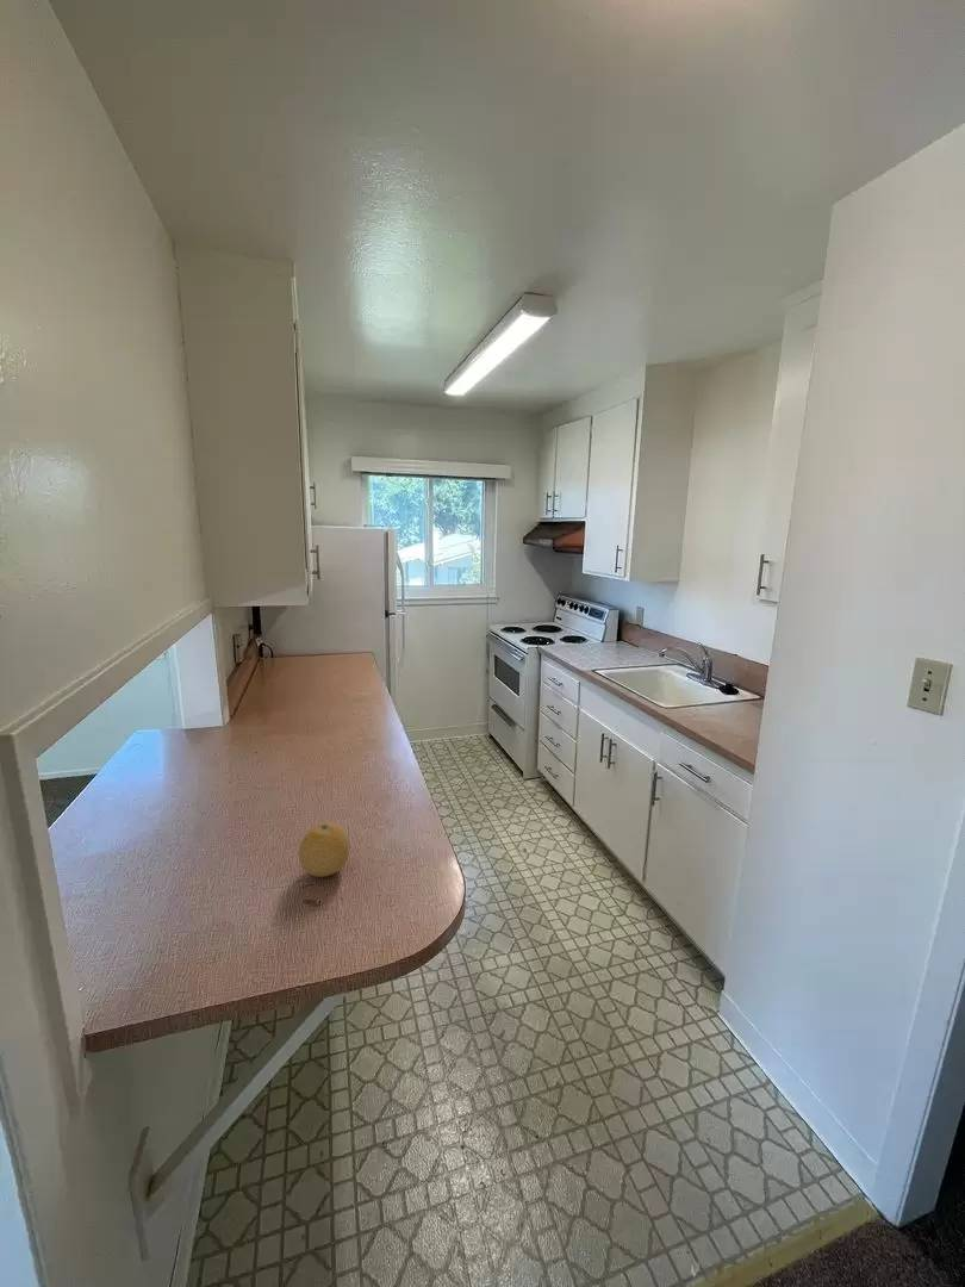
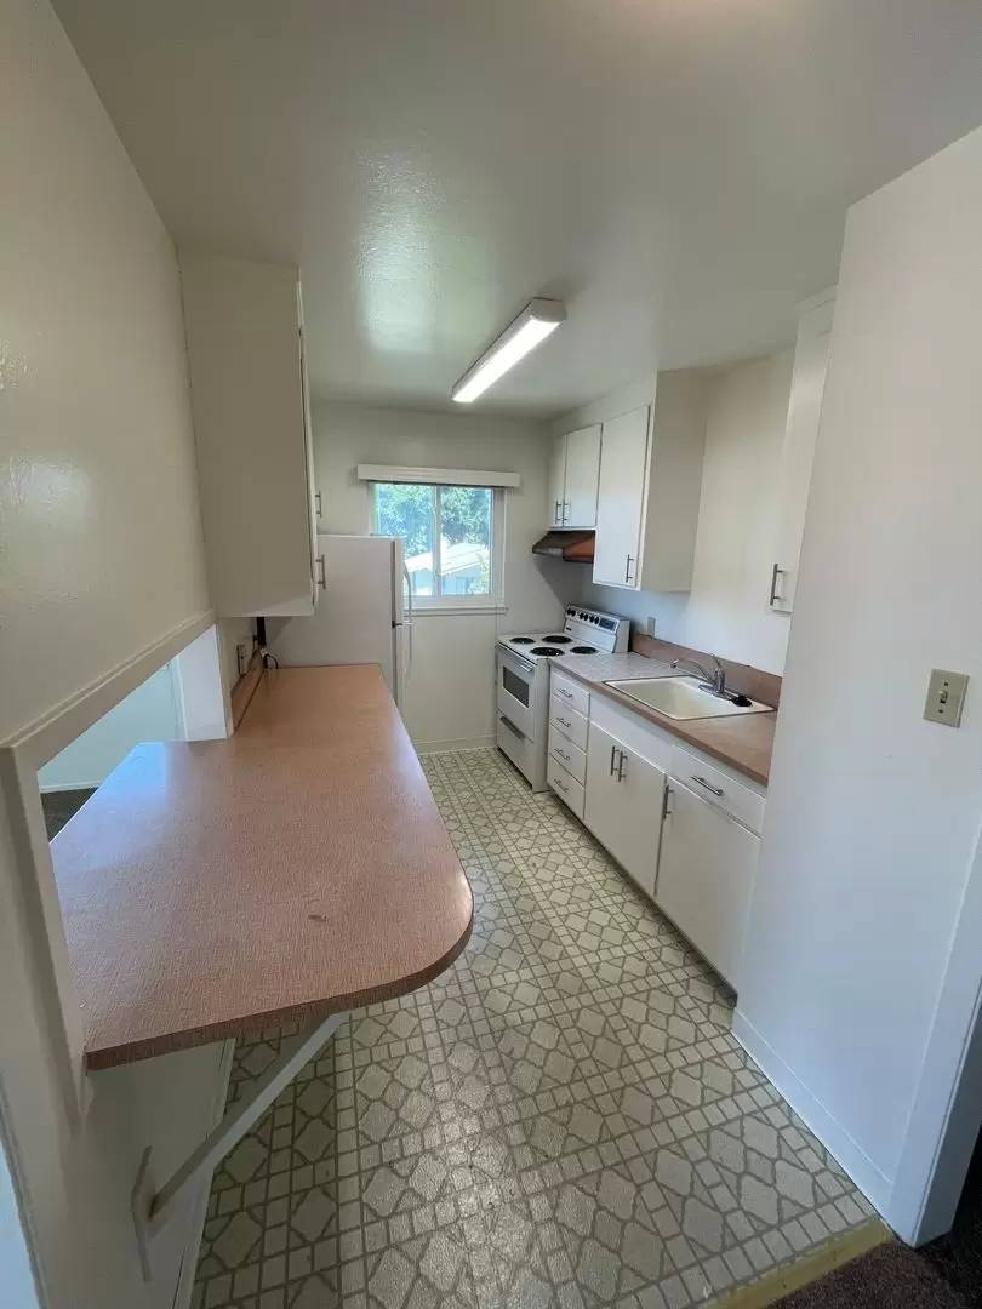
- fruit [298,821,351,878]
